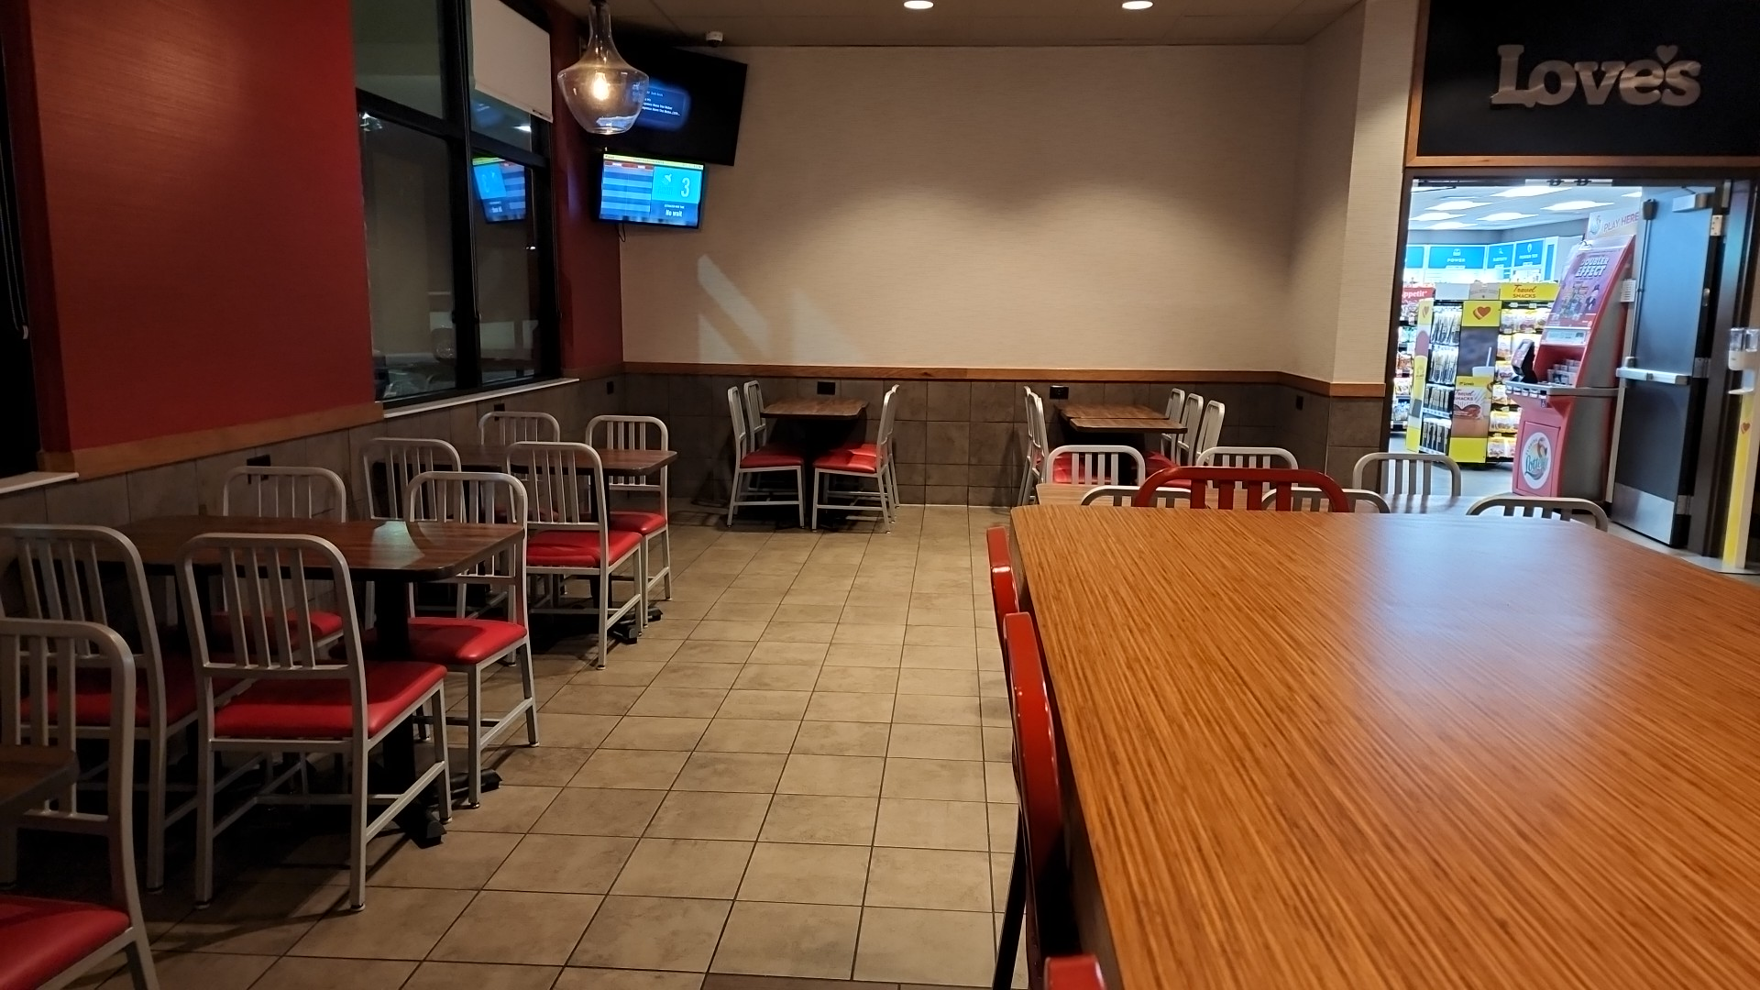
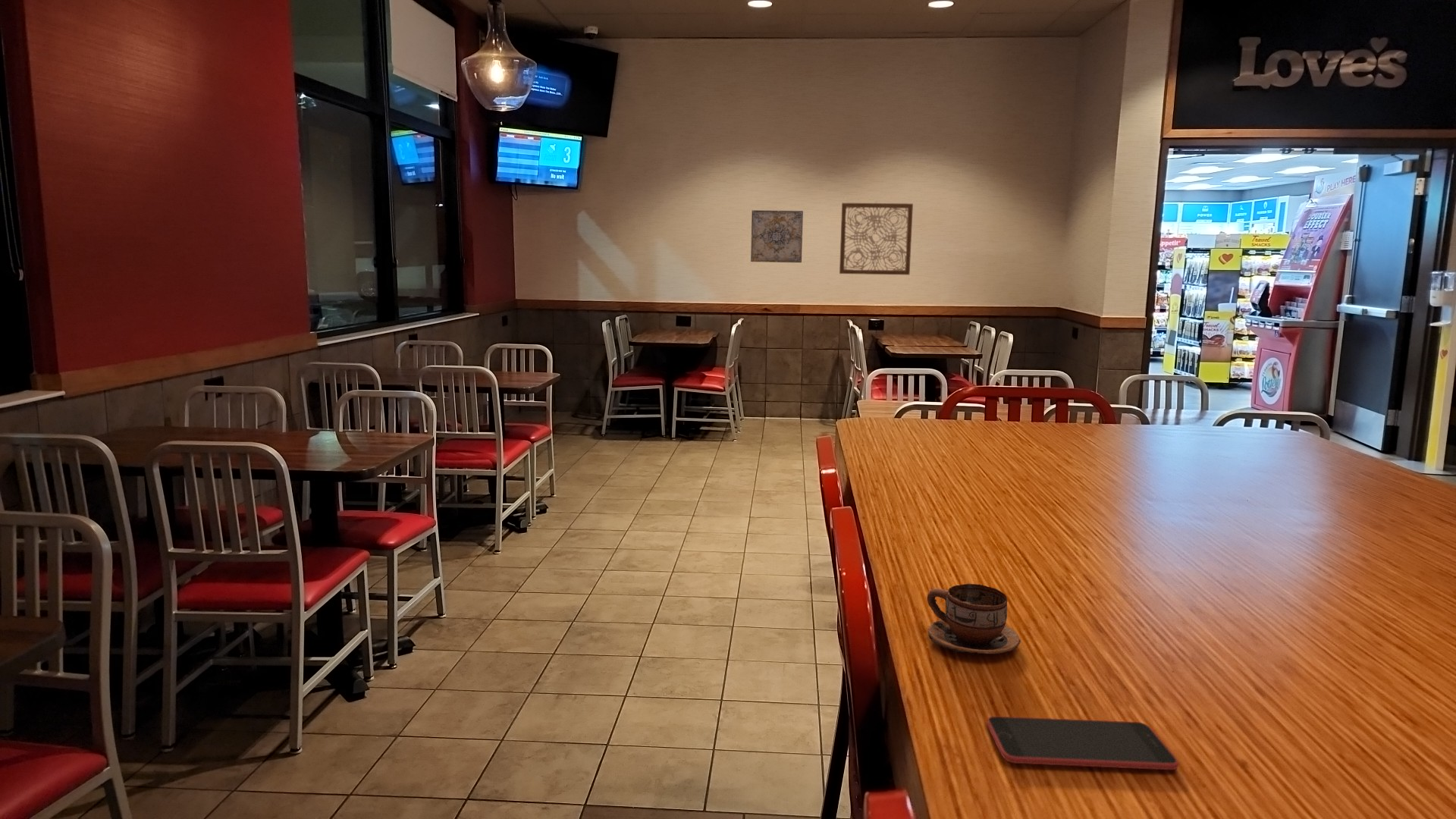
+ wall art [750,209,804,263]
+ smartphone [986,716,1179,770]
+ wall art [839,201,914,275]
+ cup [927,582,1021,654]
